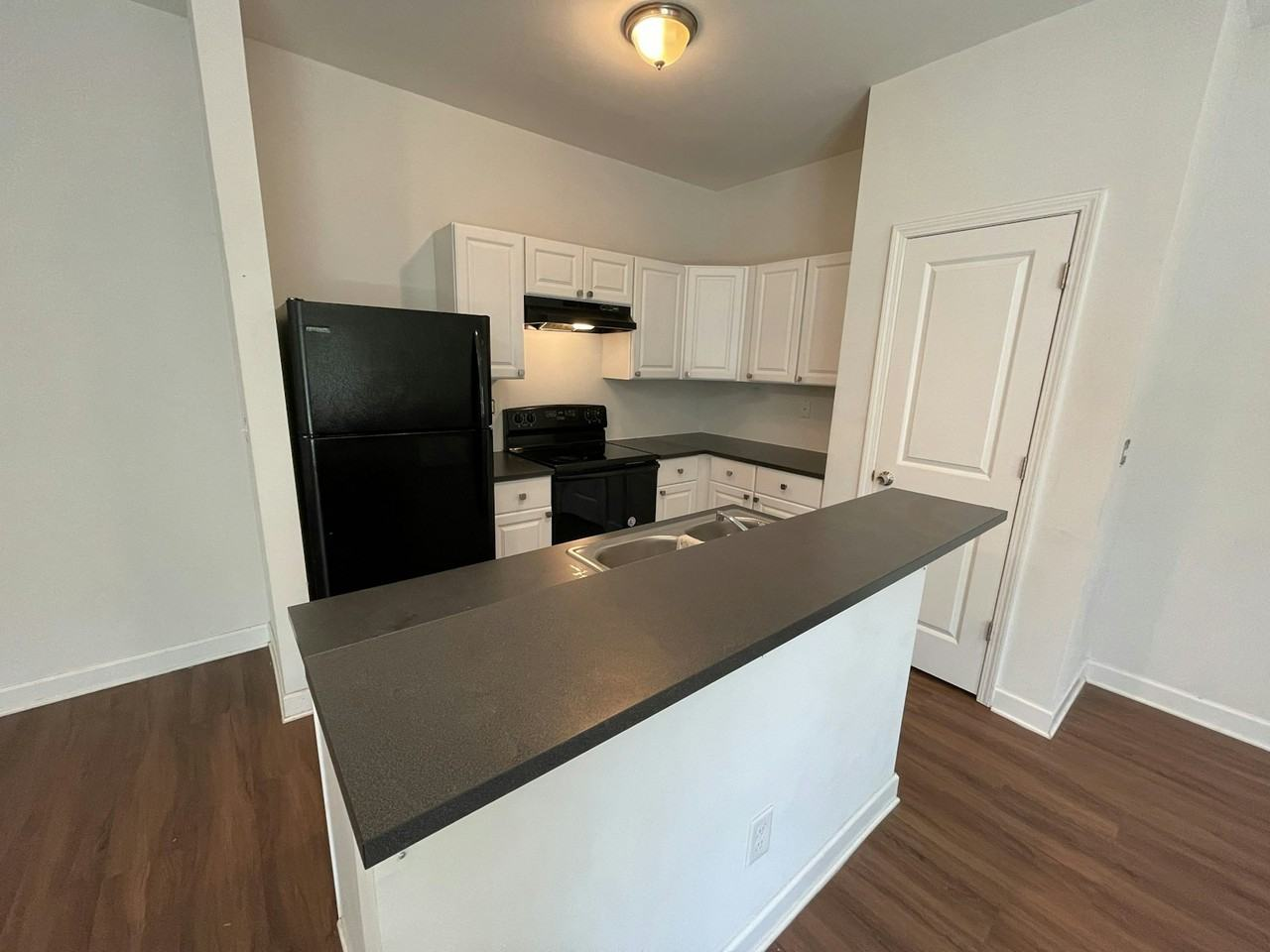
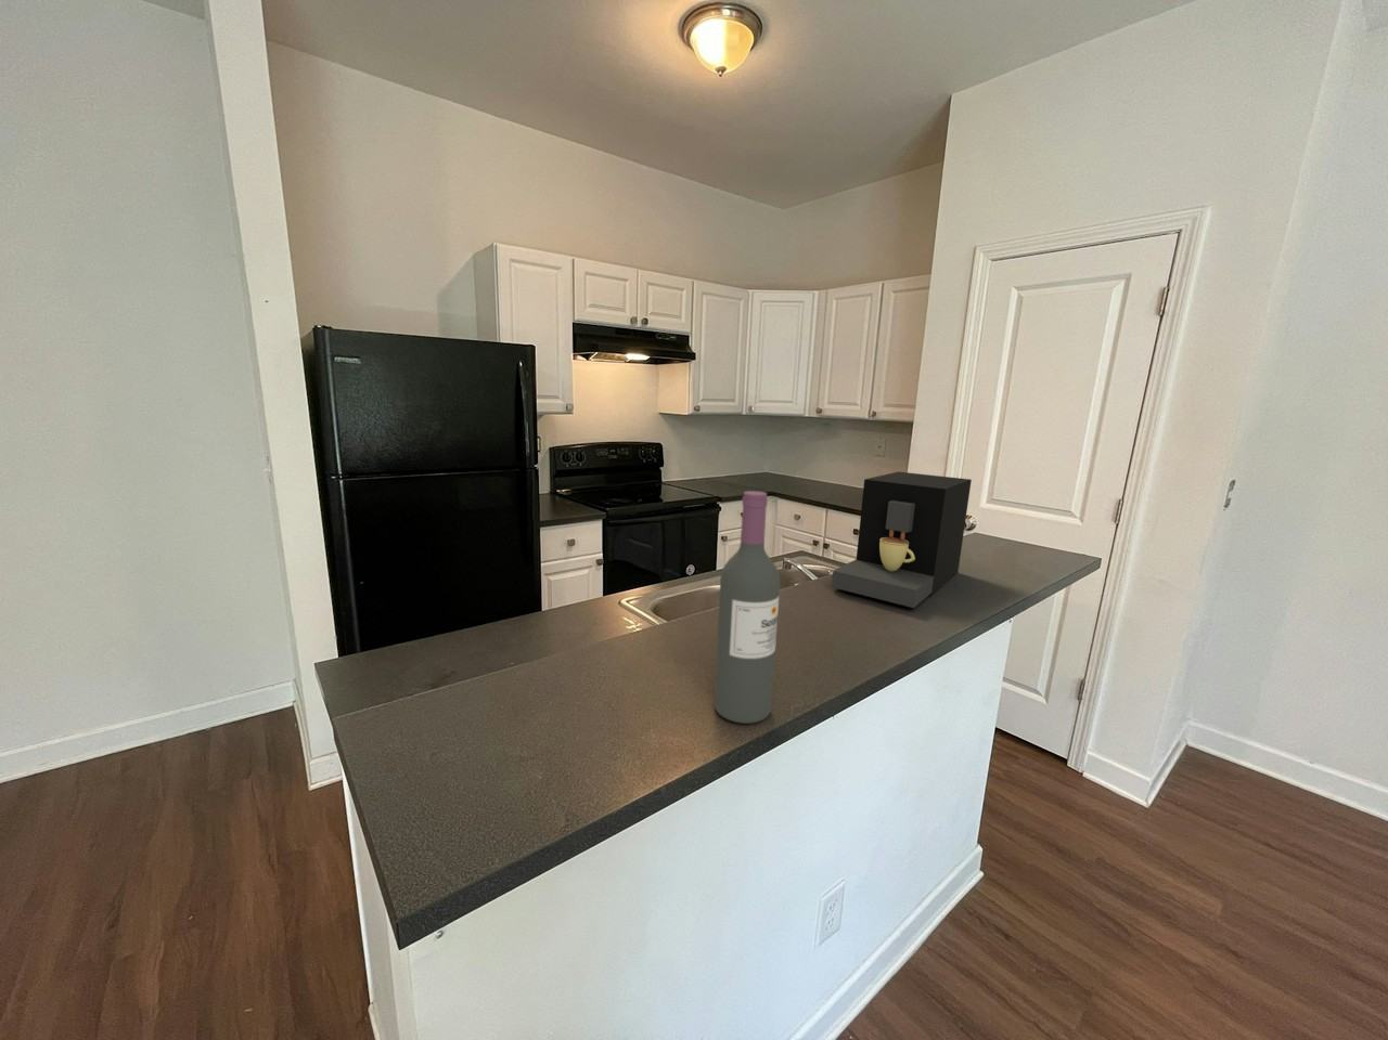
+ wine bottle [714,489,780,724]
+ coffee maker [831,470,973,608]
